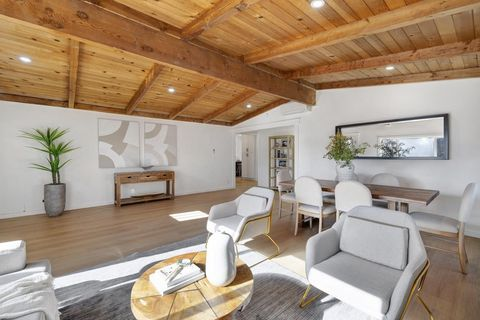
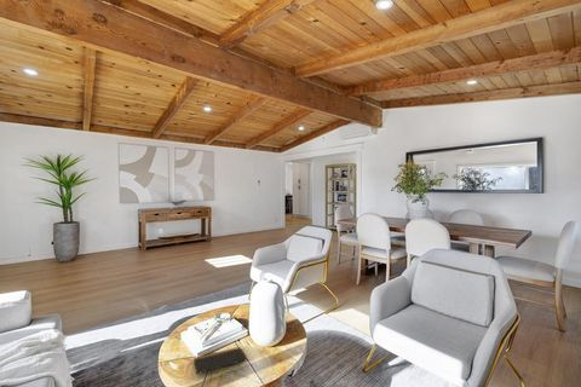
+ notepad [192,346,249,375]
